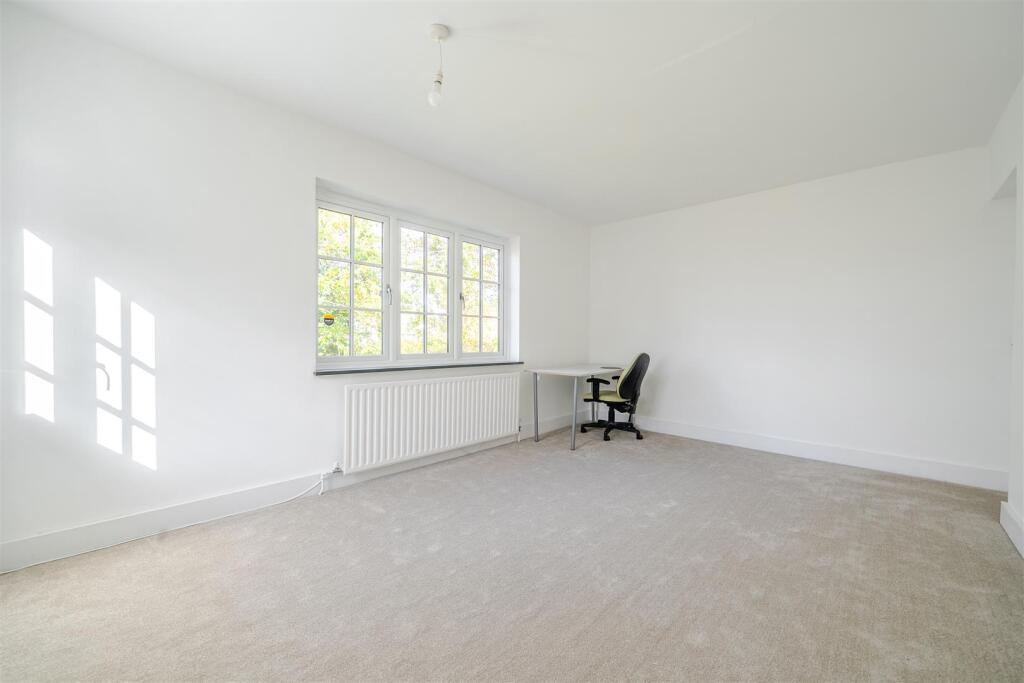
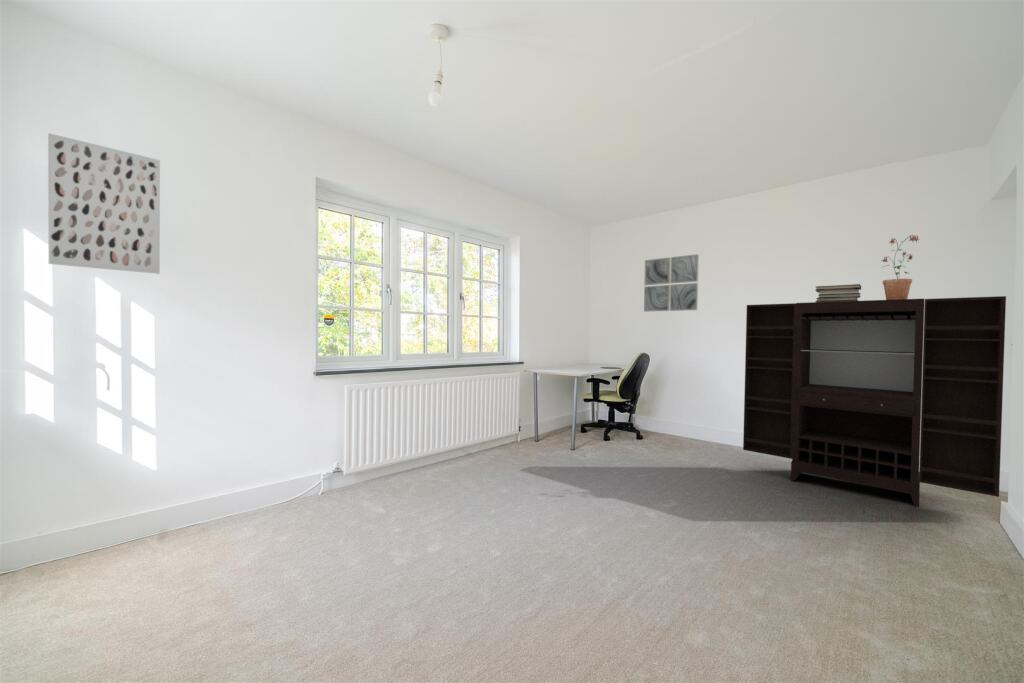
+ potted plant [881,234,919,300]
+ bookshelf [742,295,1007,508]
+ wall art [47,132,161,275]
+ book stack [814,283,862,302]
+ wall art [643,253,700,313]
